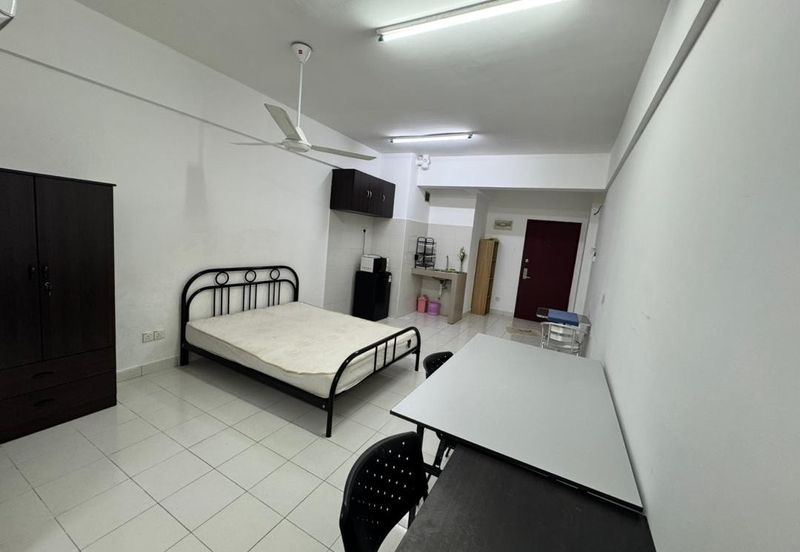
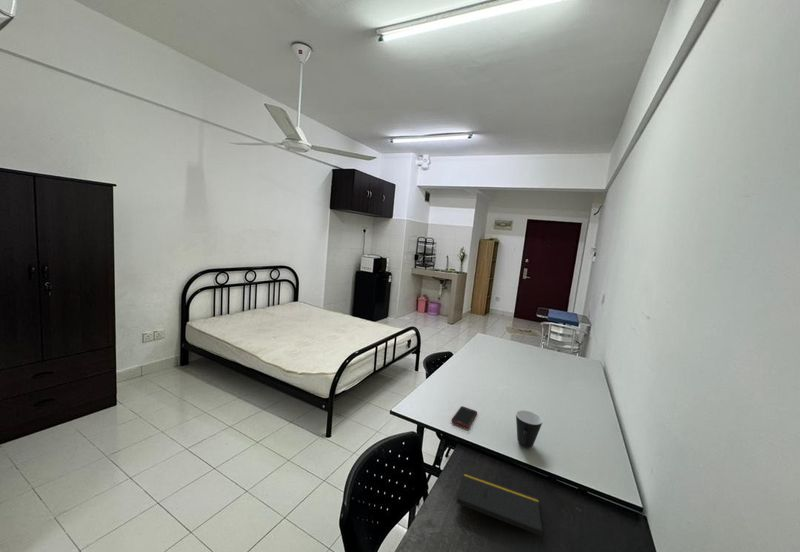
+ mug [515,409,543,449]
+ notepad [456,472,544,548]
+ cell phone [450,405,478,429]
